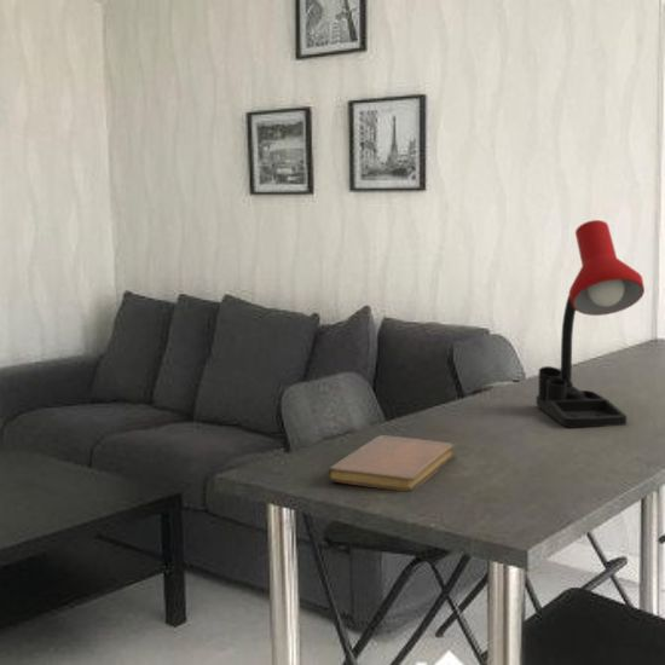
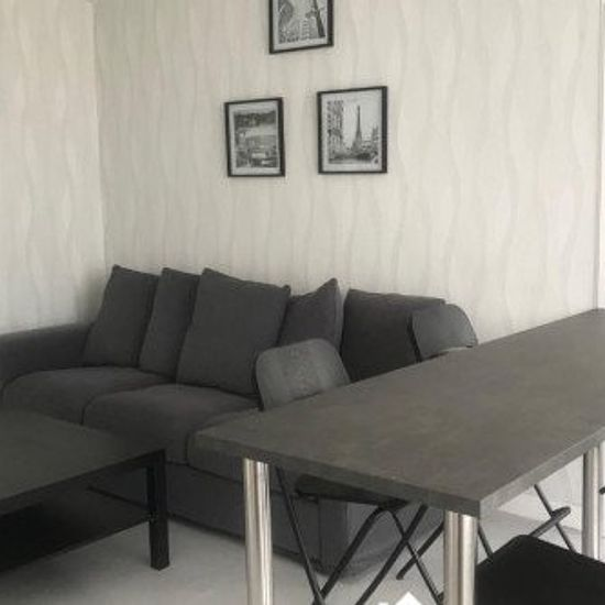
- desk lamp [534,219,646,428]
- notebook [326,434,456,493]
